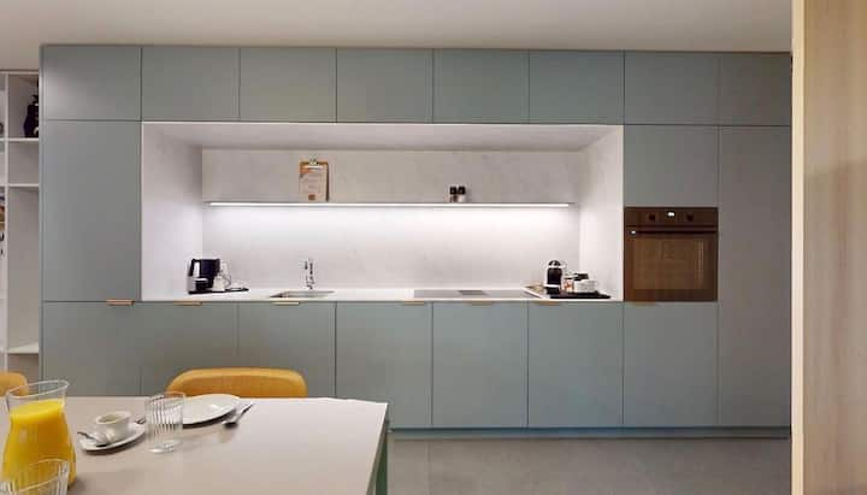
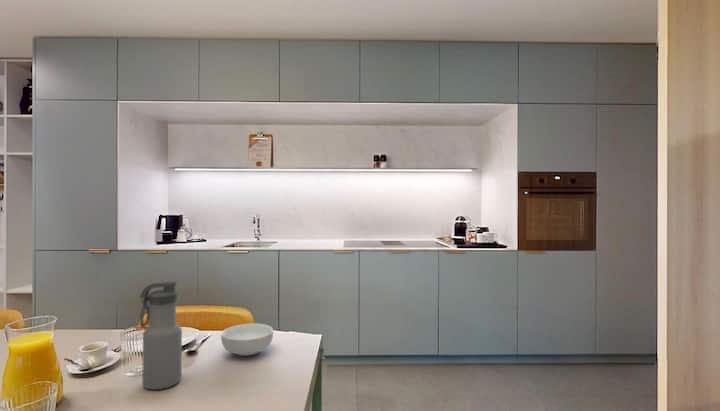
+ cereal bowl [220,322,274,357]
+ water bottle [139,280,183,390]
